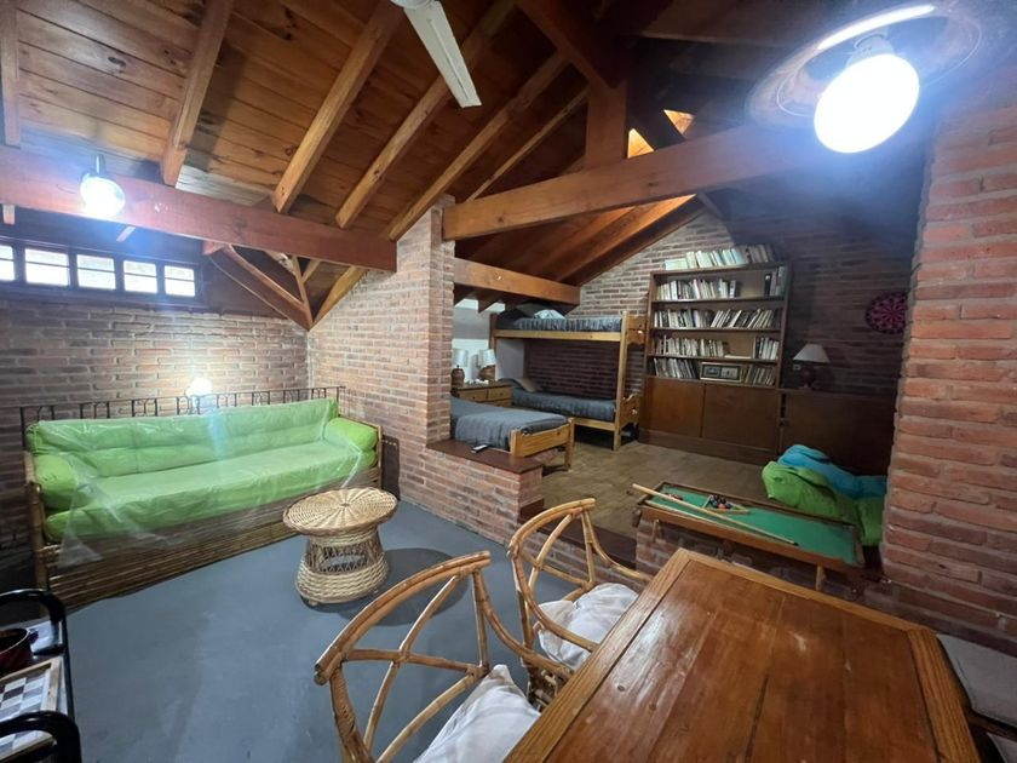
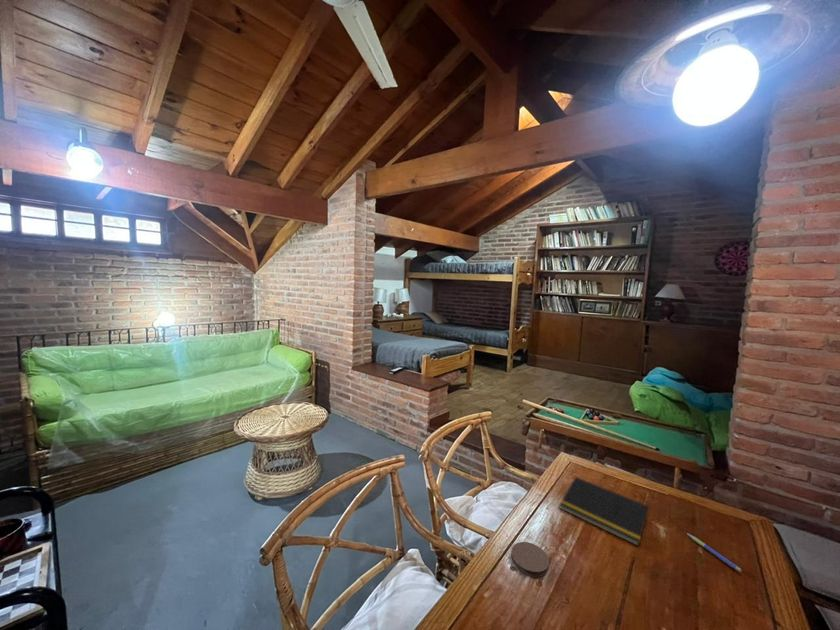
+ notepad [558,476,650,547]
+ coaster [510,541,550,578]
+ pen [686,532,743,573]
